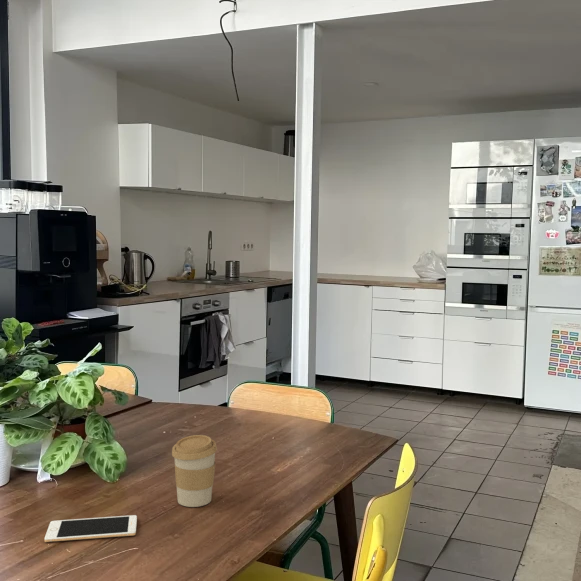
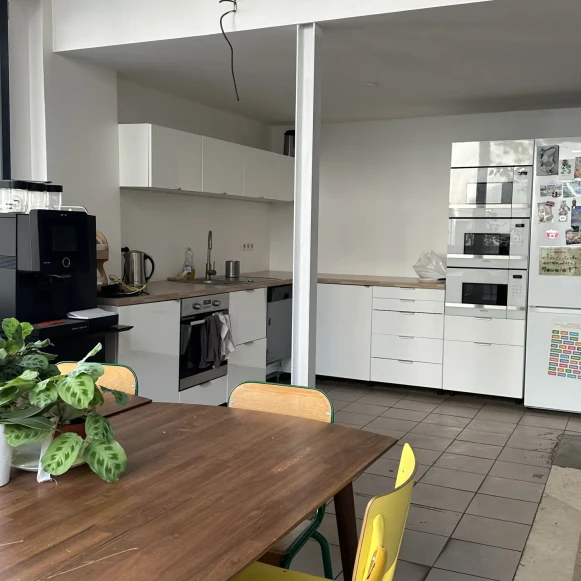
- coffee cup [171,434,218,508]
- cell phone [43,514,138,543]
